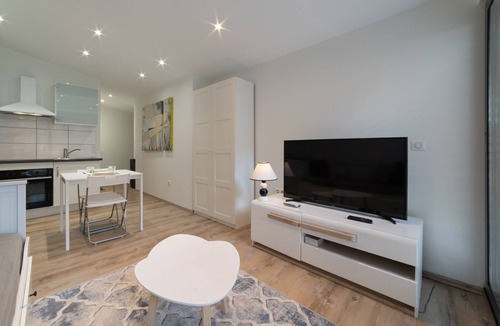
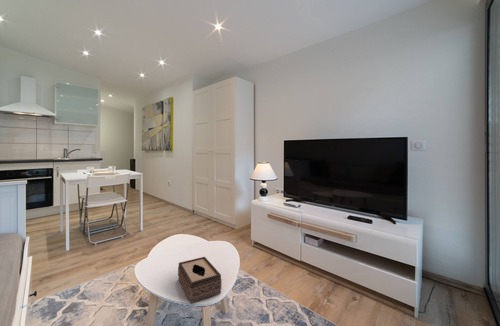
+ tissue box [177,256,222,305]
